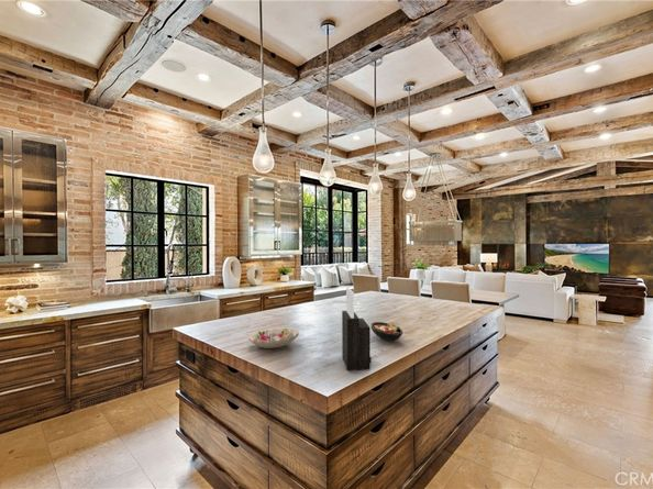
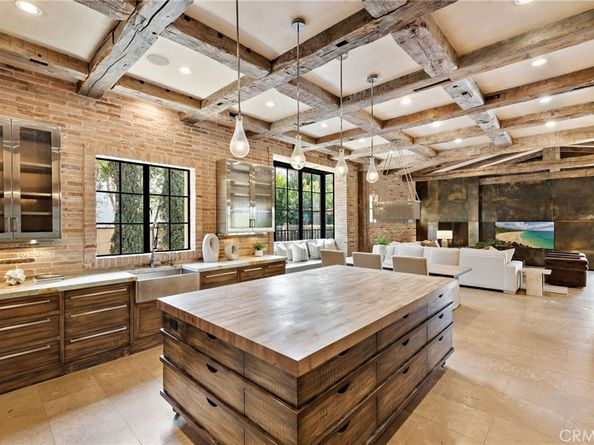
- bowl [369,321,403,342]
- decorative bowl [247,326,300,349]
- knife block [341,287,373,371]
